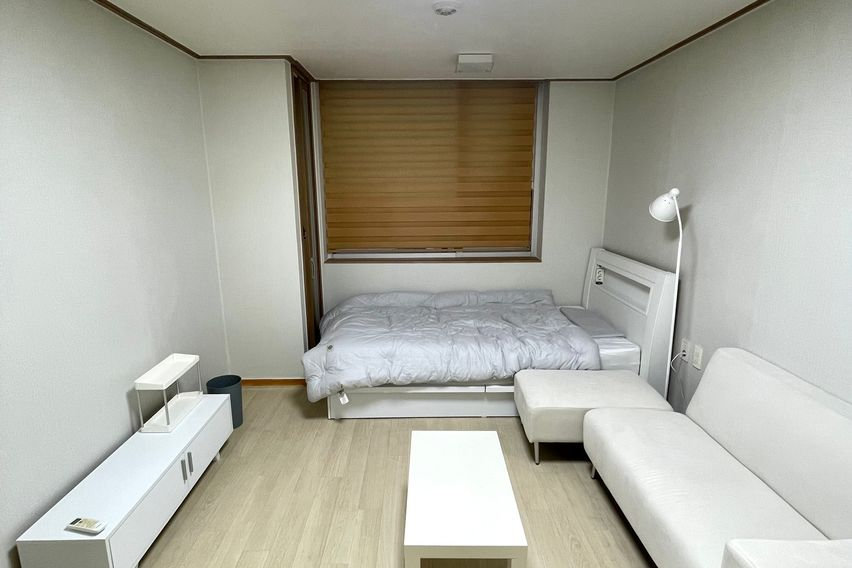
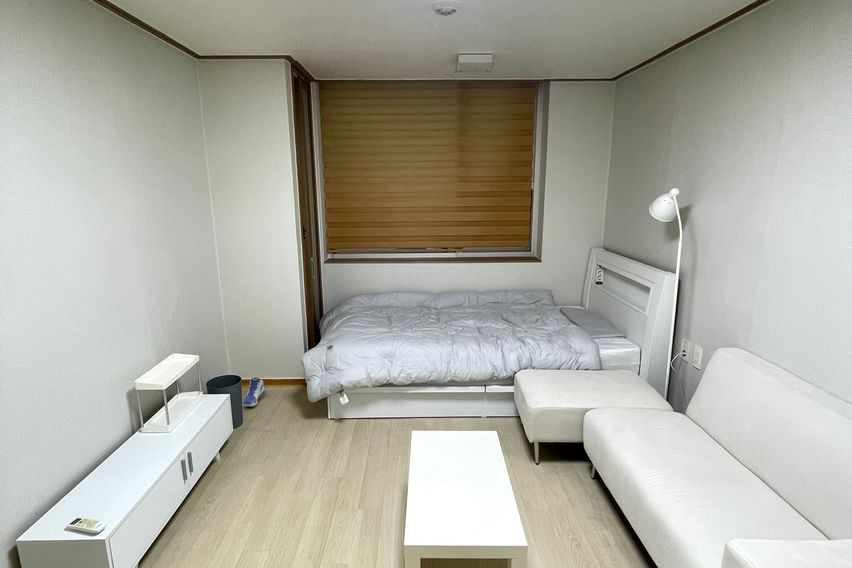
+ sneaker [242,377,267,407]
